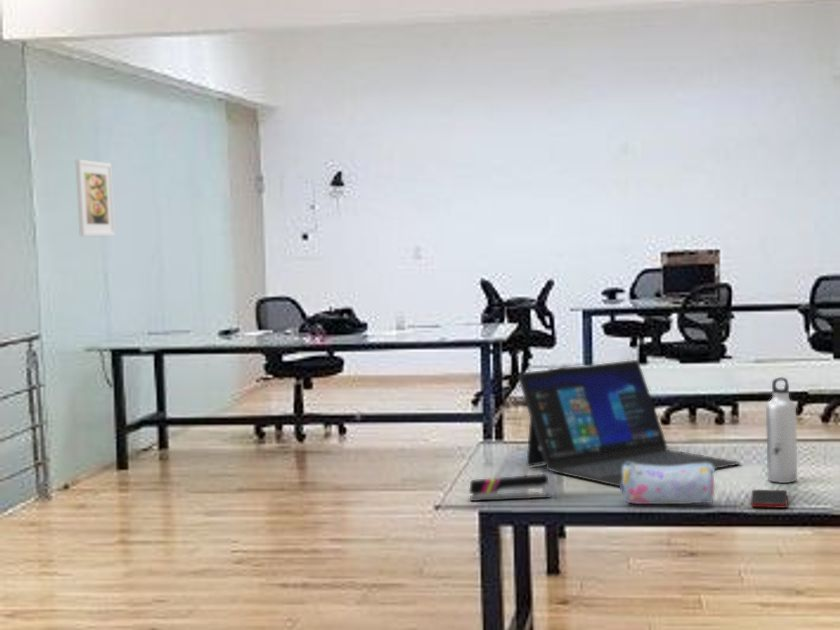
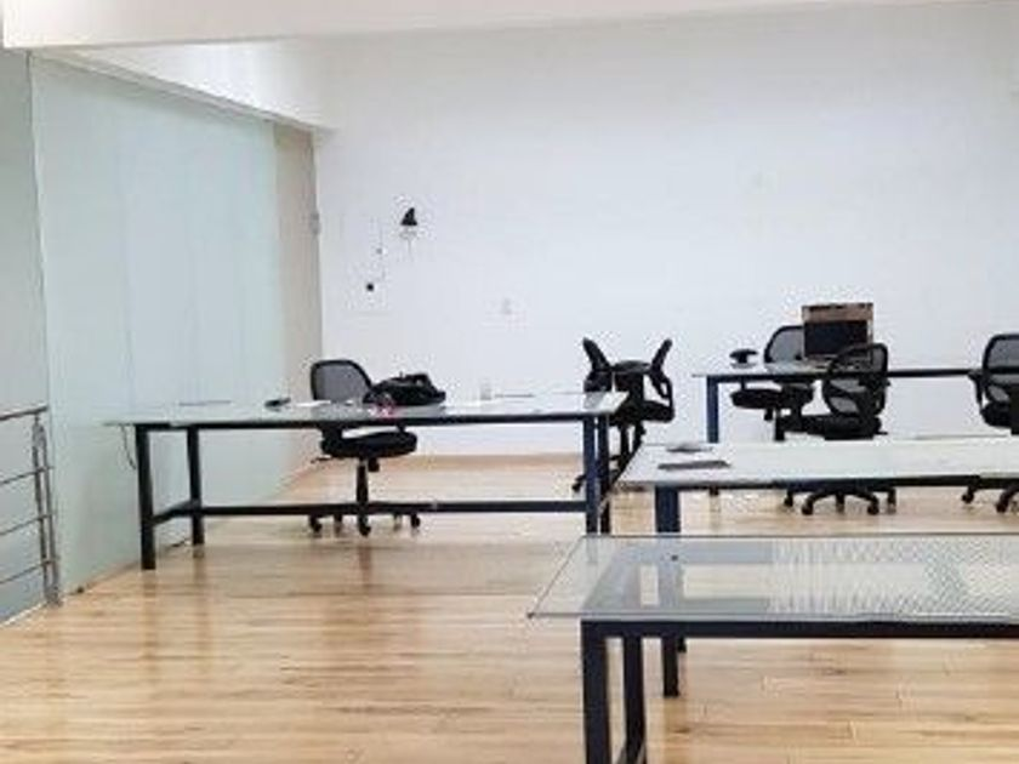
- stapler [468,473,551,502]
- cell phone [750,489,789,509]
- laptop [517,359,742,487]
- water bottle [765,376,798,484]
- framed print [75,159,116,237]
- pencil case [619,462,716,505]
